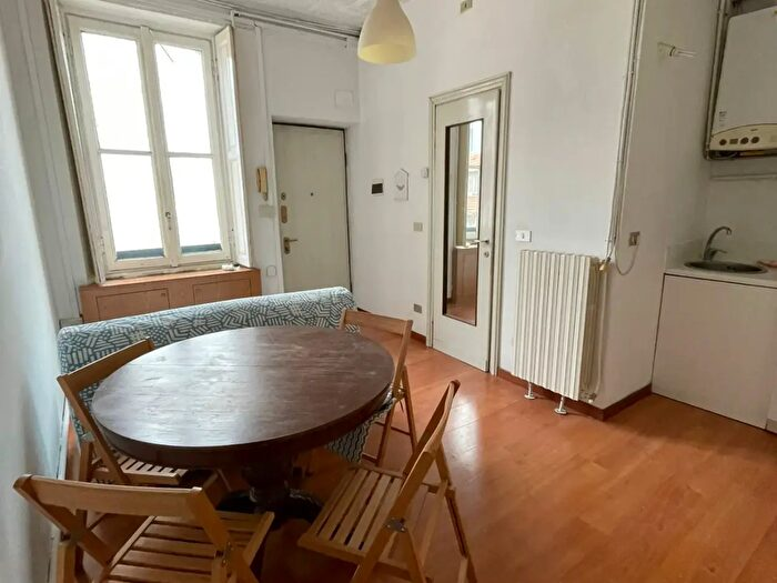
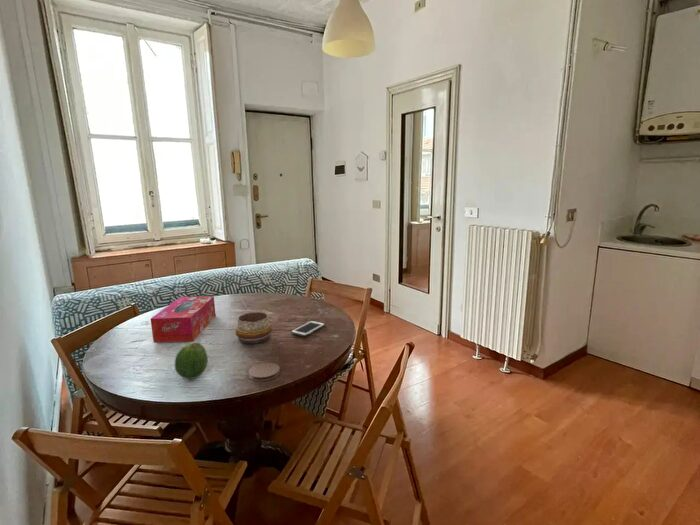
+ tissue box [150,295,217,344]
+ coaster [248,362,281,382]
+ decorative bowl [235,311,273,345]
+ fruit [174,341,209,380]
+ cell phone [290,320,326,338]
